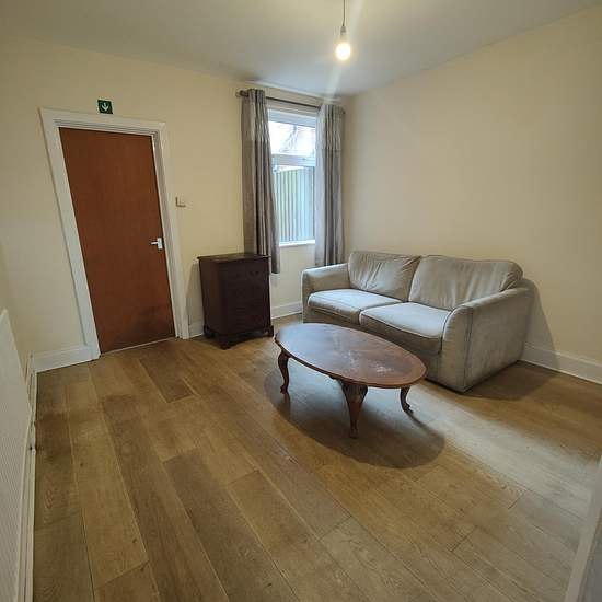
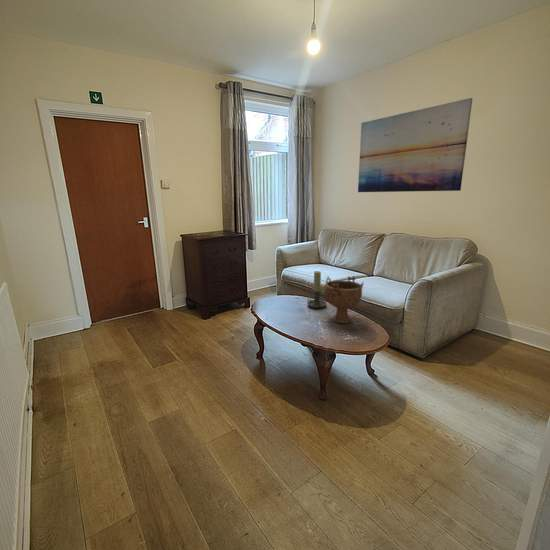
+ decorative bowl [324,275,365,324]
+ candle holder [306,270,328,309]
+ wall art [357,97,473,193]
